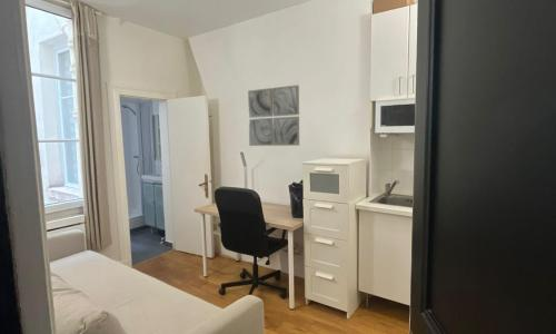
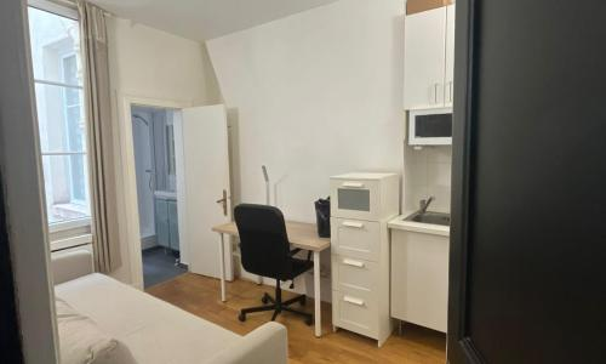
- wall art [247,84,300,147]
